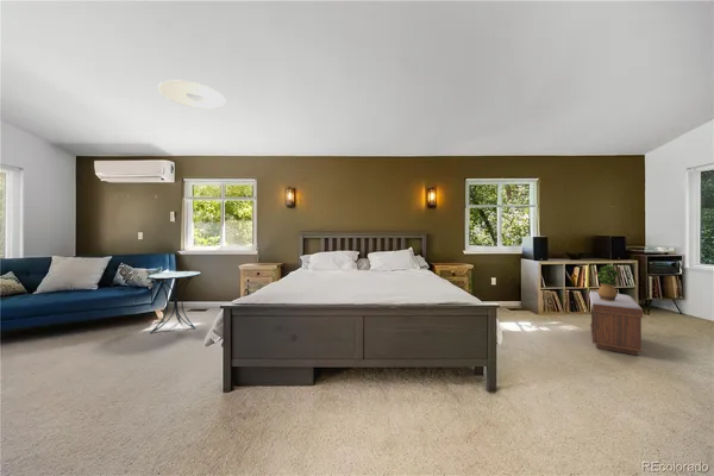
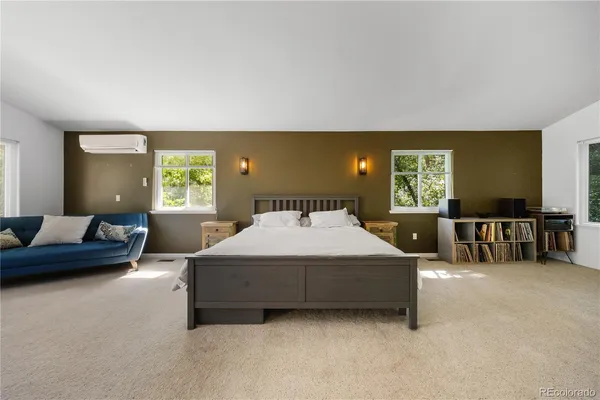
- ceiling light [157,80,226,109]
- side table [146,270,202,334]
- potted plant [596,263,620,301]
- bench [588,290,644,356]
